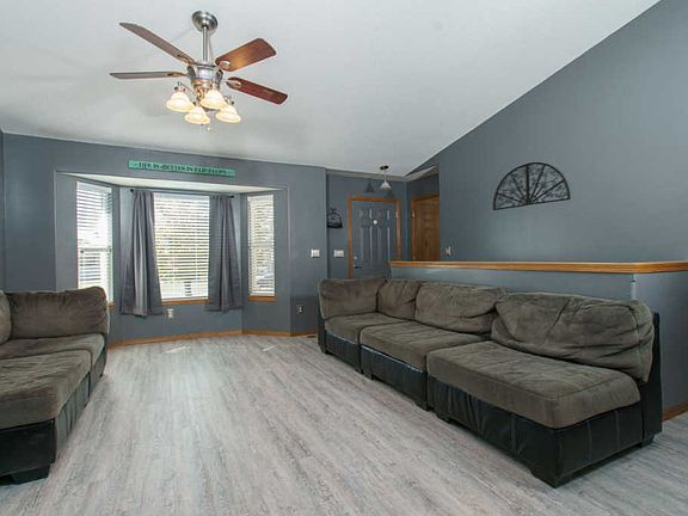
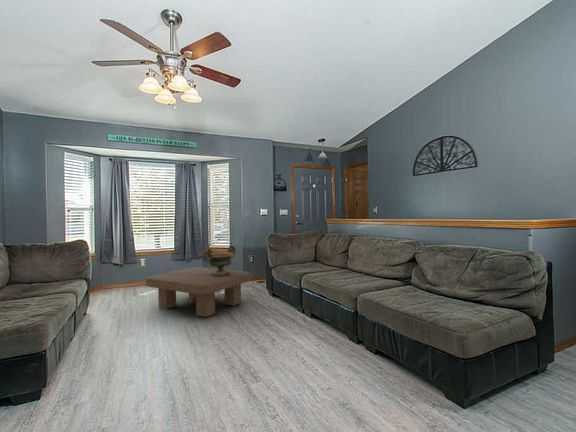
+ coffee table [144,266,252,318]
+ decorative urn [202,245,236,277]
